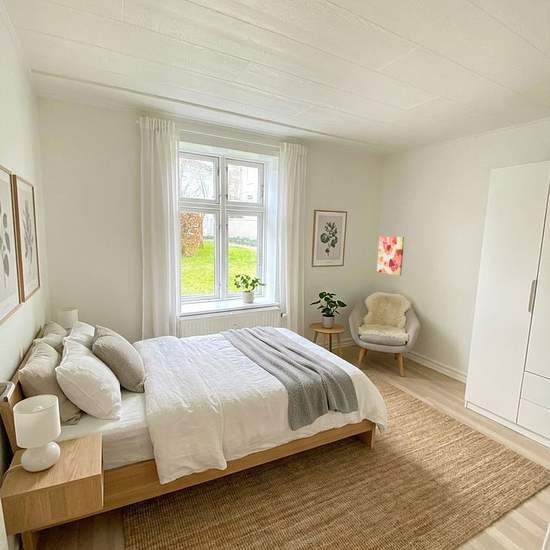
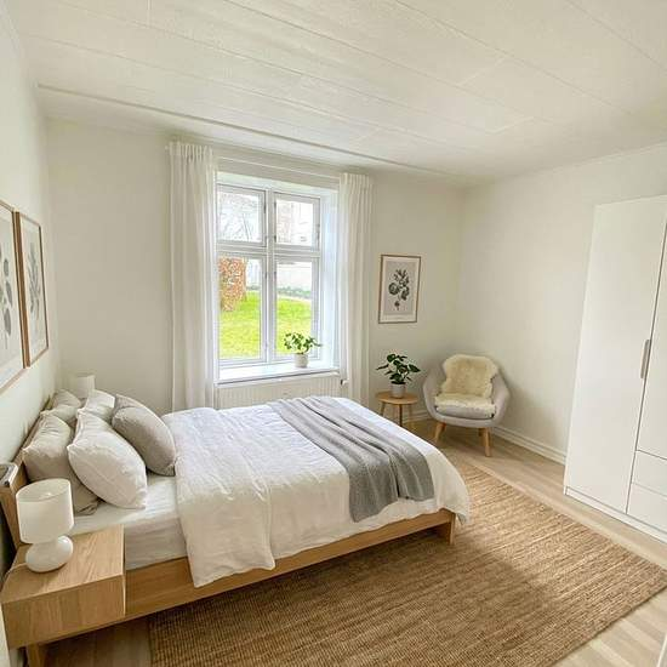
- wall art [376,235,405,277]
